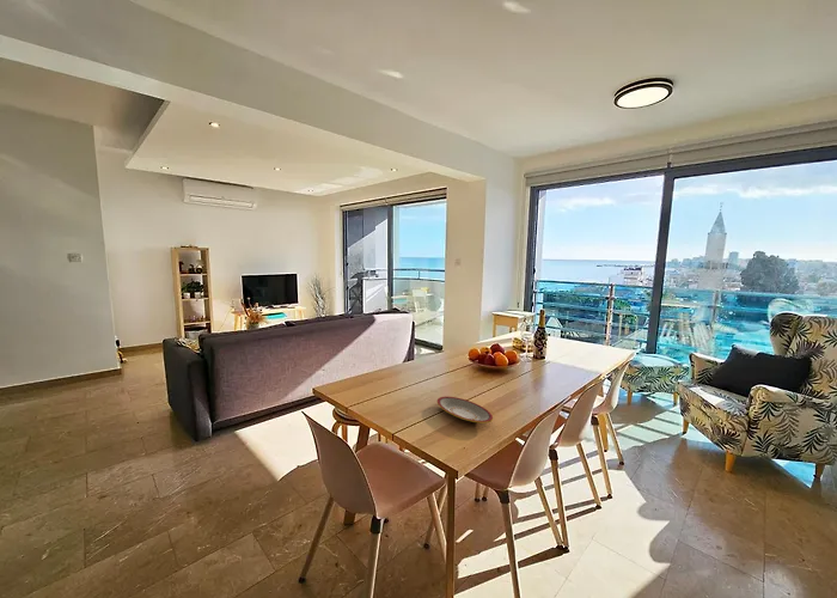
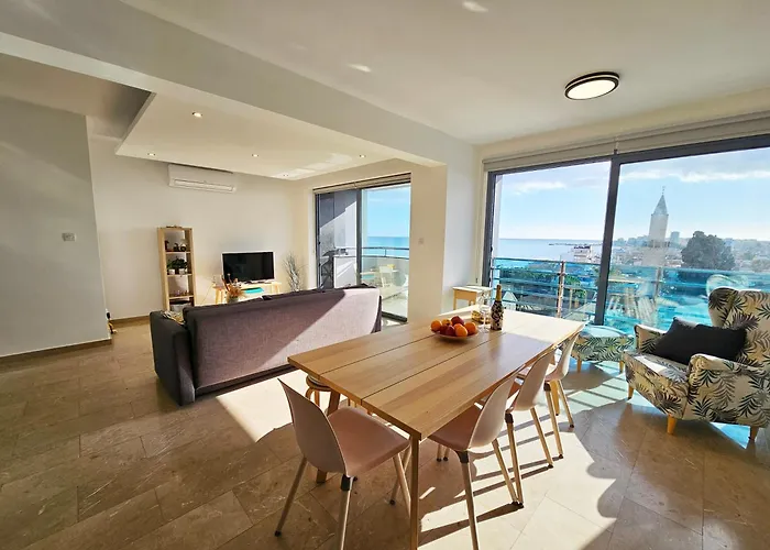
- plate [436,396,494,425]
